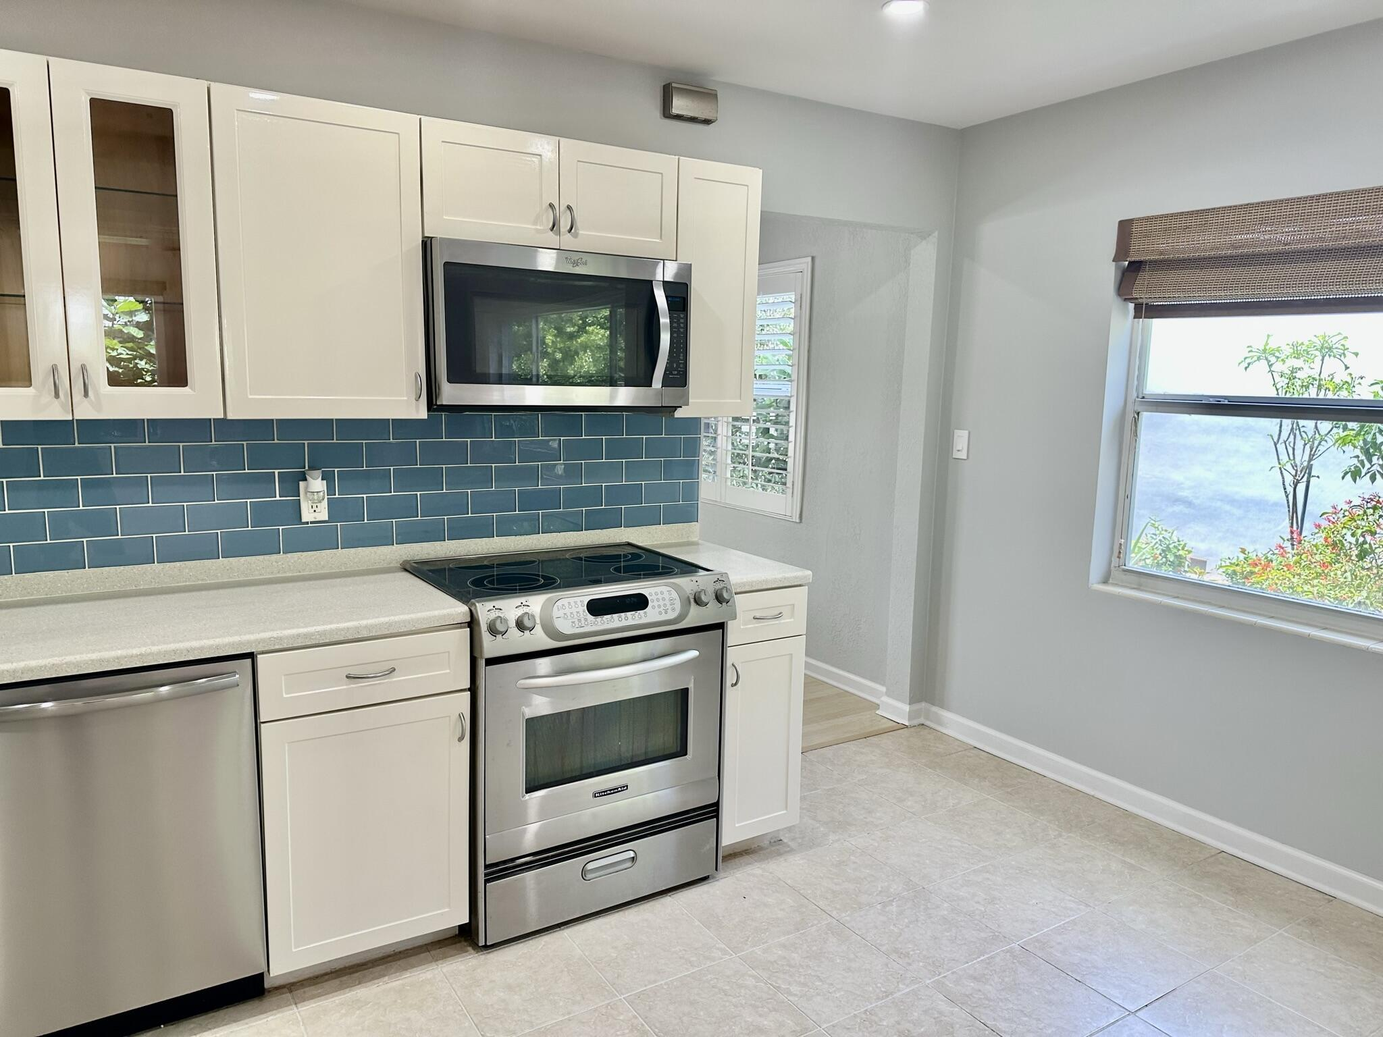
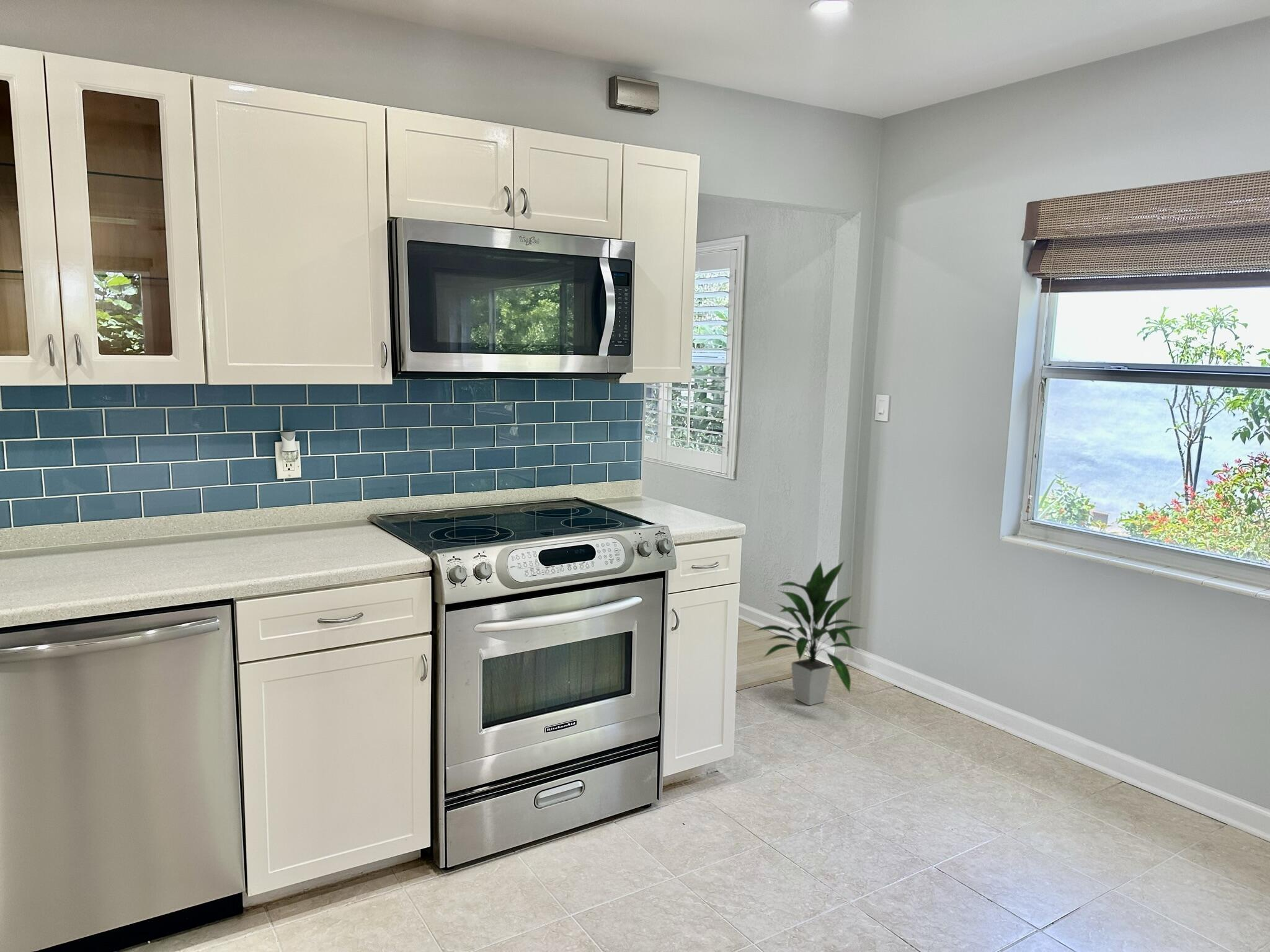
+ indoor plant [751,560,866,706]
